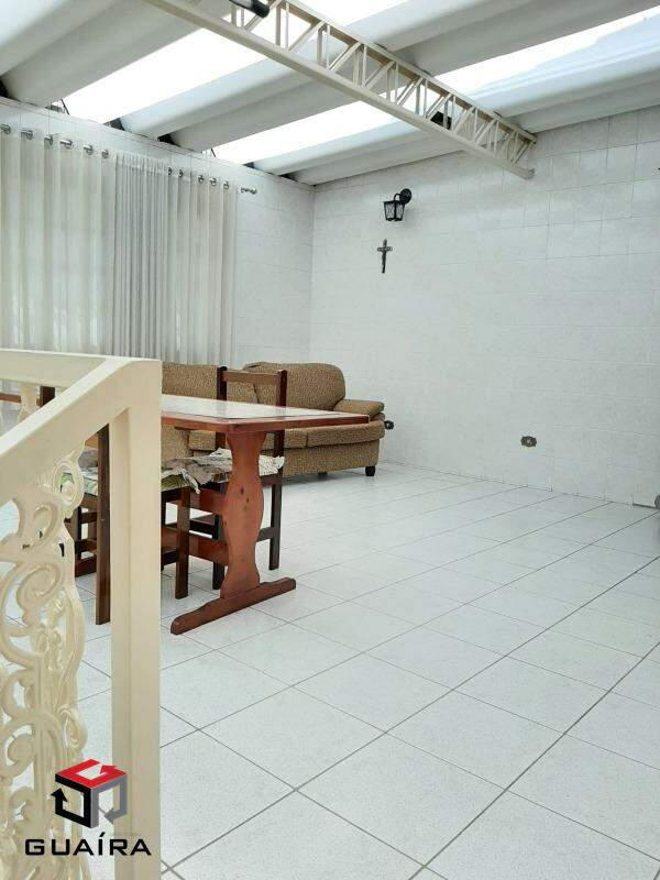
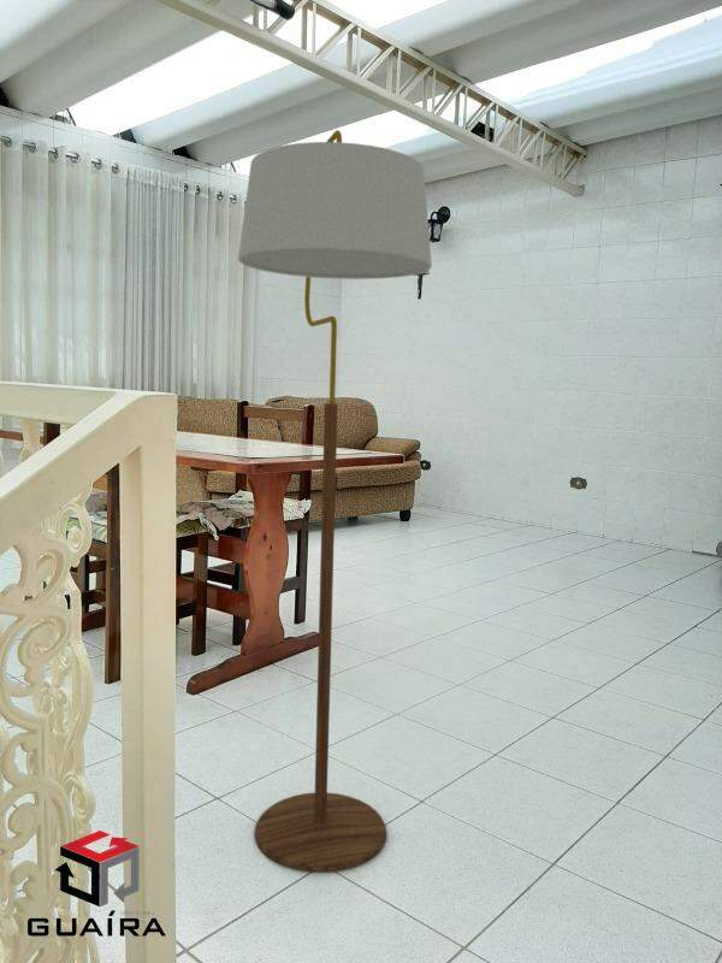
+ floor lamp [237,129,433,873]
